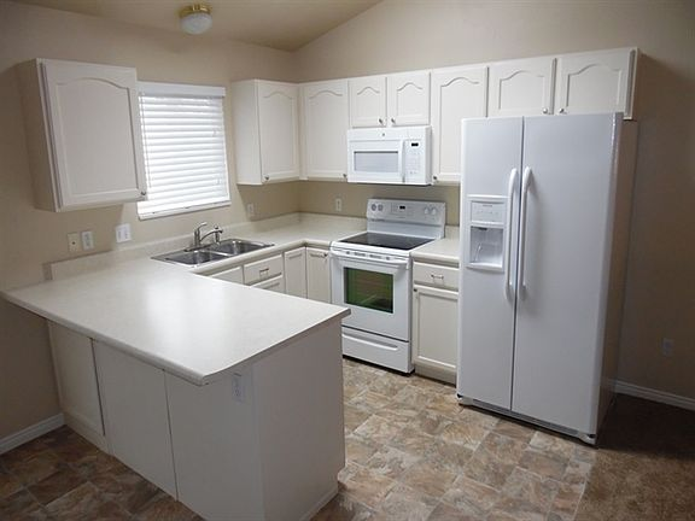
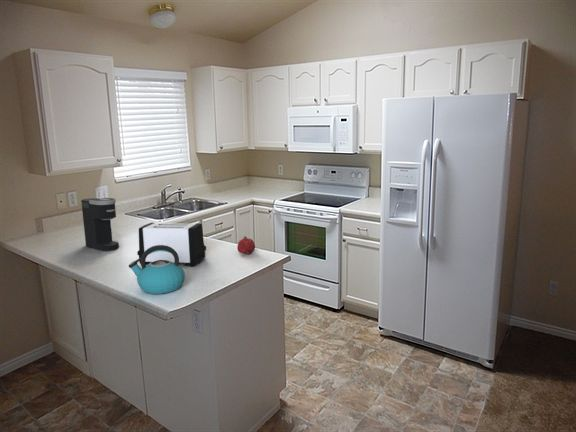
+ toaster [136,222,207,267]
+ kettle [128,245,186,295]
+ fruit [236,235,256,255]
+ coffee maker [80,197,120,251]
